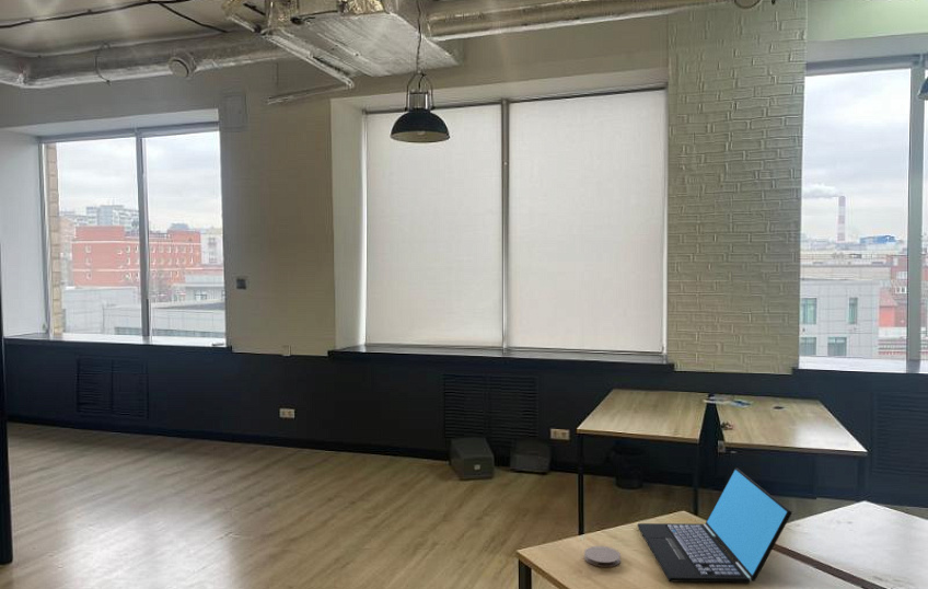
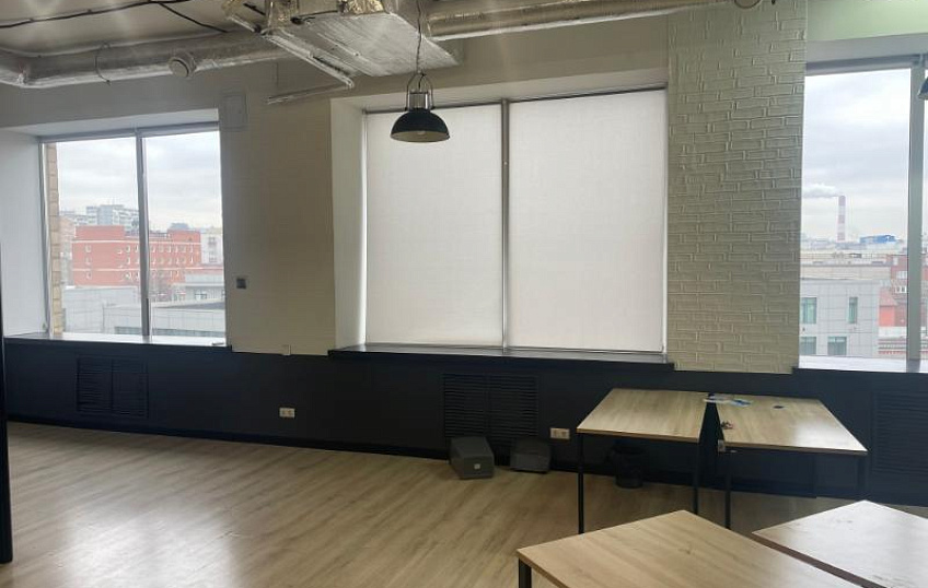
- laptop [637,466,793,584]
- coaster [583,545,622,568]
